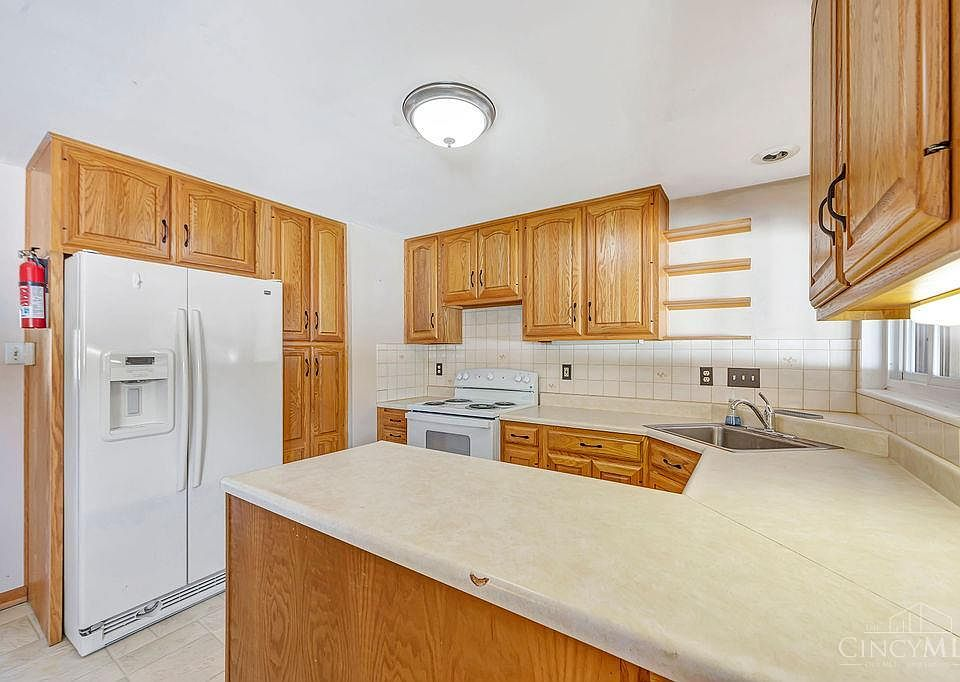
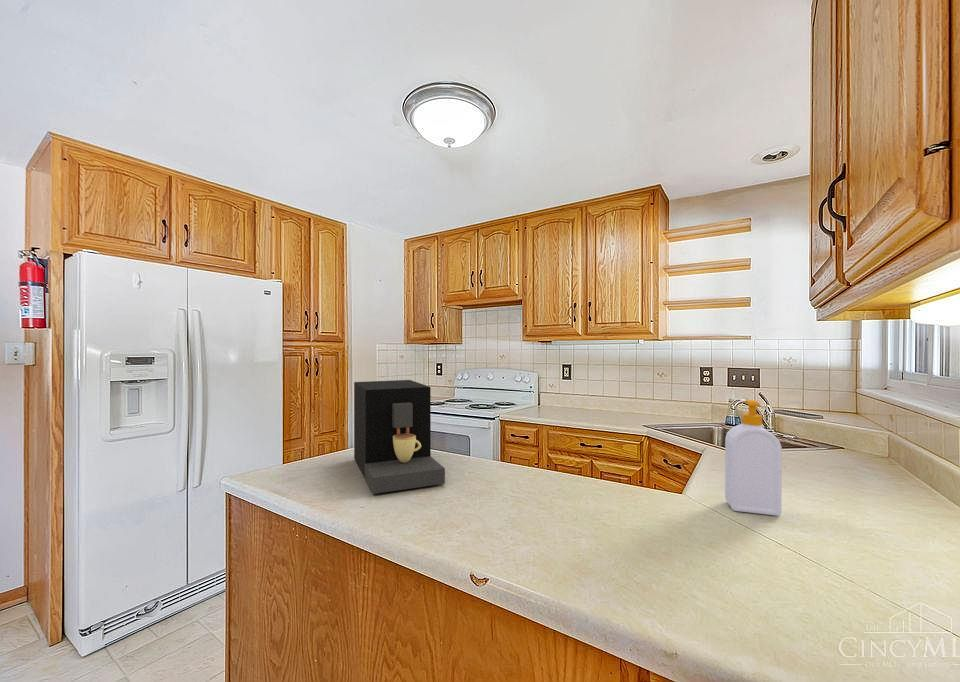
+ soap bottle [724,399,783,517]
+ coffee maker [353,379,446,495]
